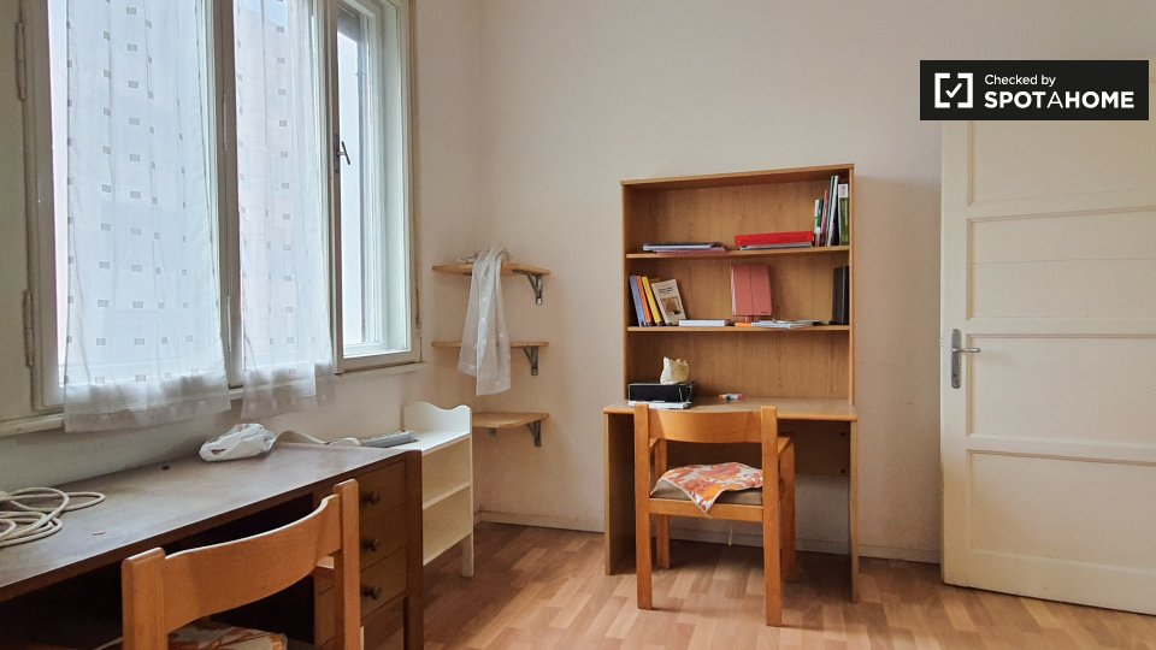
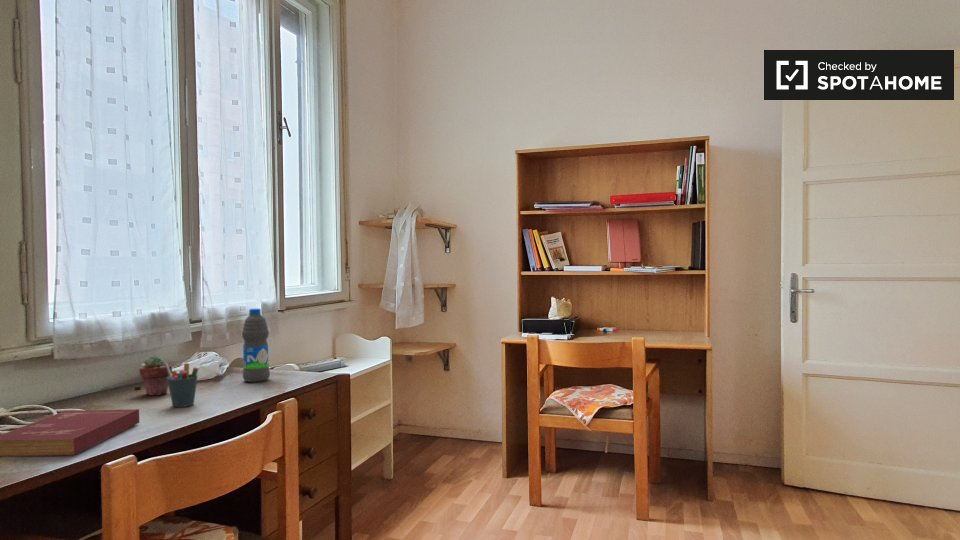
+ potted succulent [138,354,173,396]
+ water bottle [241,308,271,383]
+ book [0,408,140,458]
+ pen holder [164,361,200,408]
